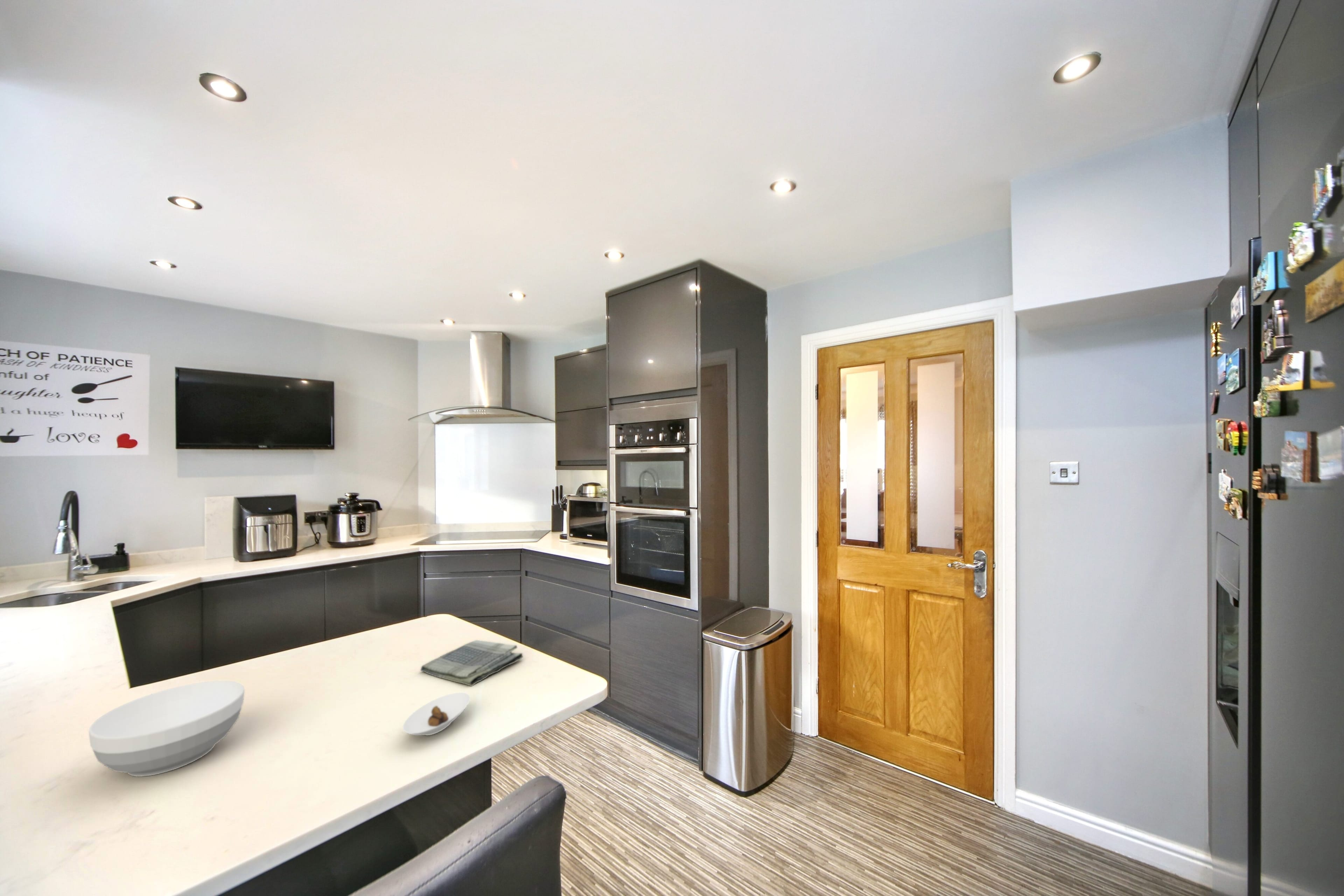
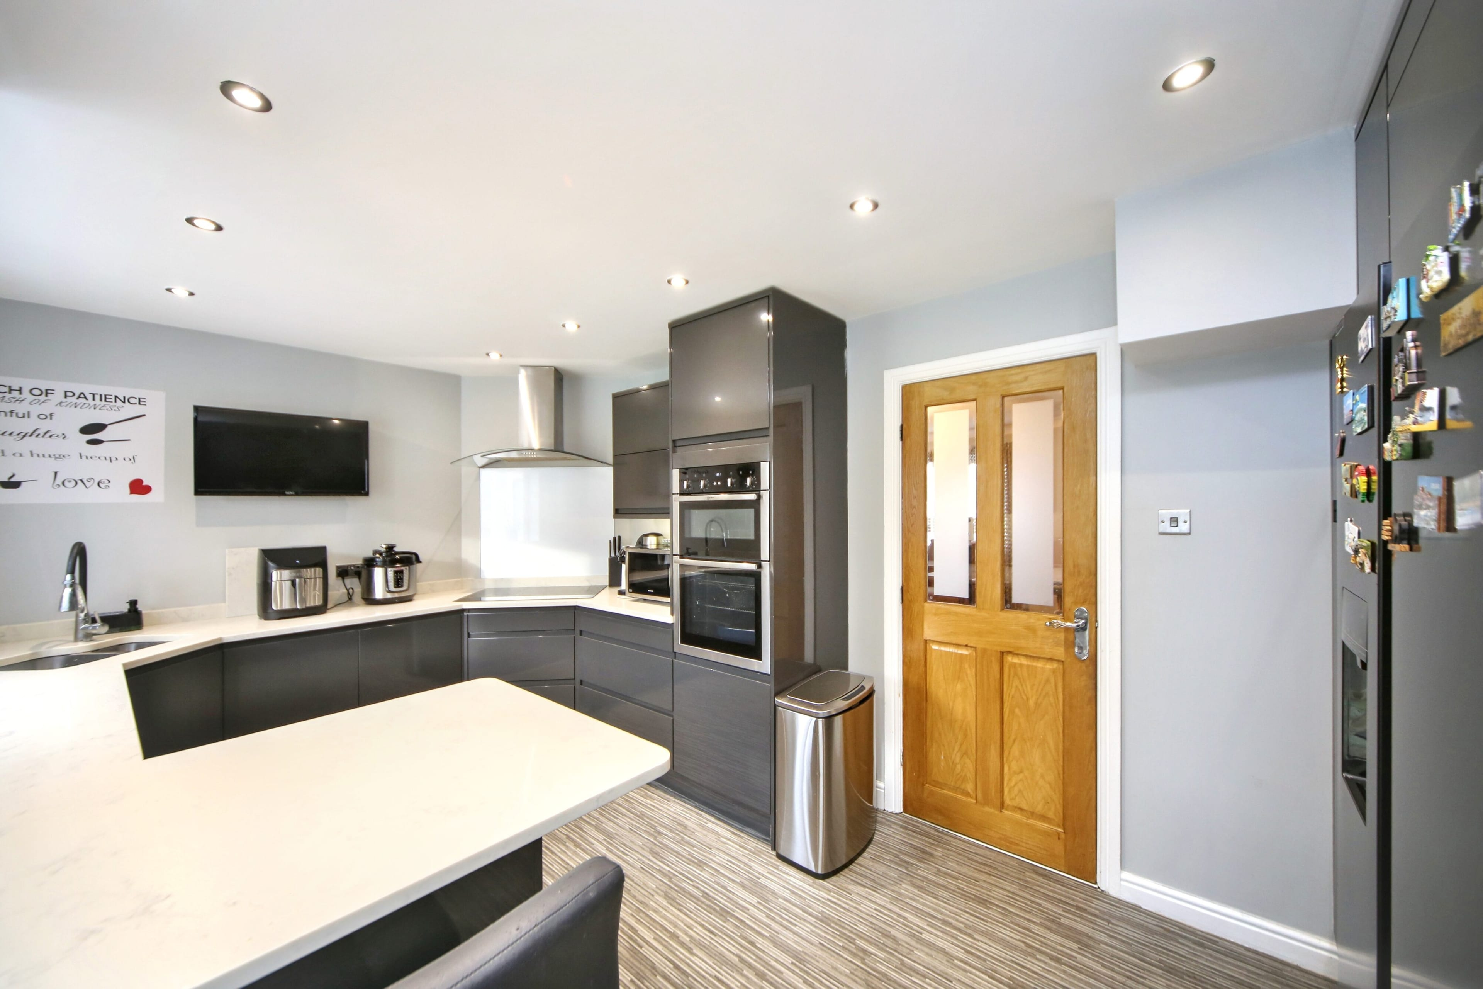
- bowl [88,680,245,777]
- dish towel [420,640,523,686]
- saucer [402,692,471,736]
